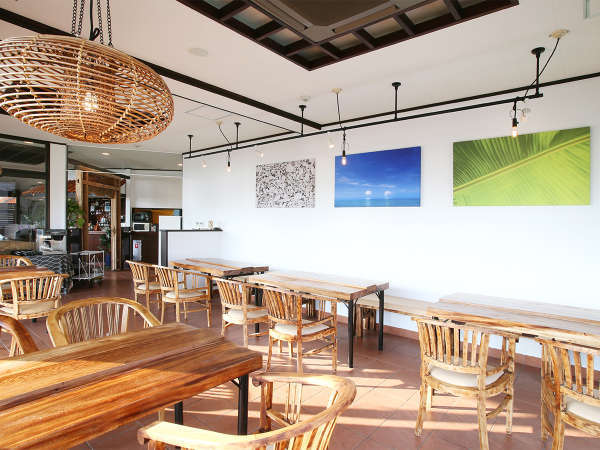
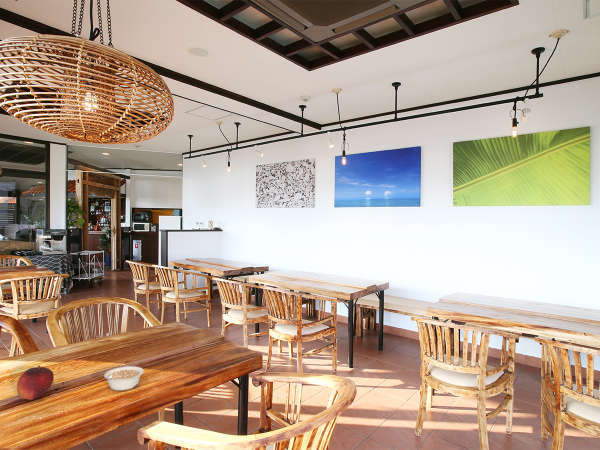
+ legume [103,365,145,392]
+ fruit [16,365,55,401]
